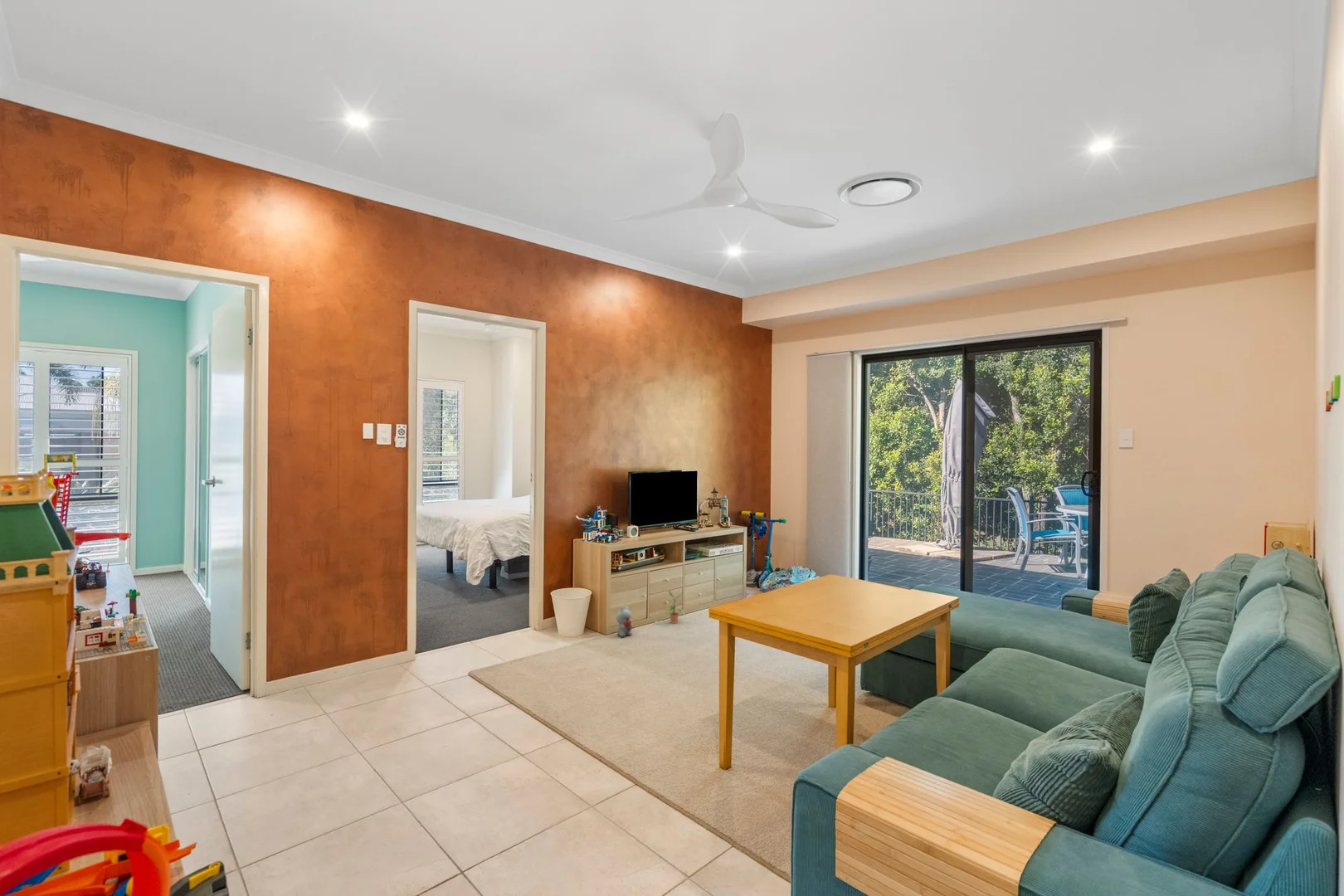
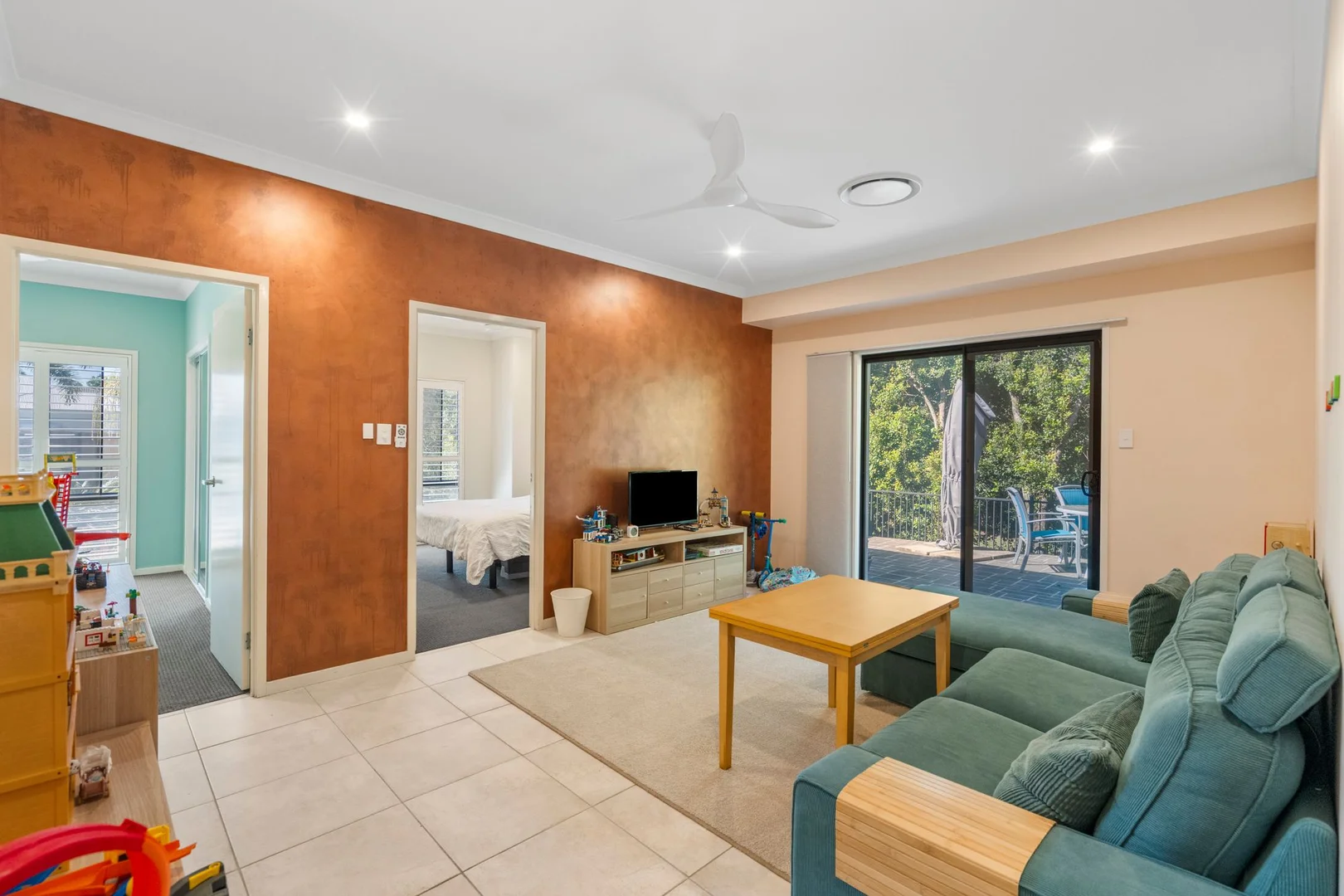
- potted plant [660,589,689,625]
- plush toy [616,605,634,638]
